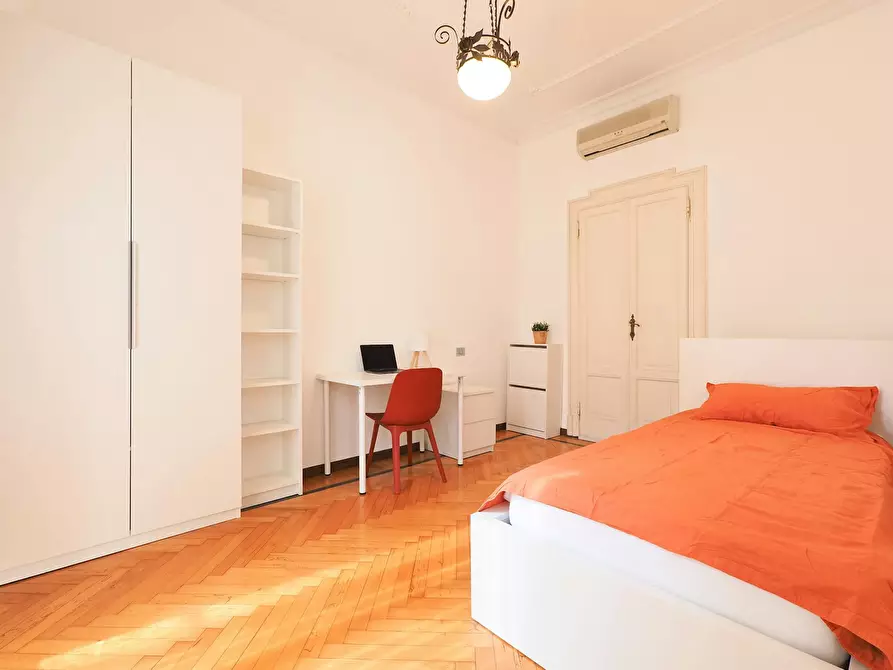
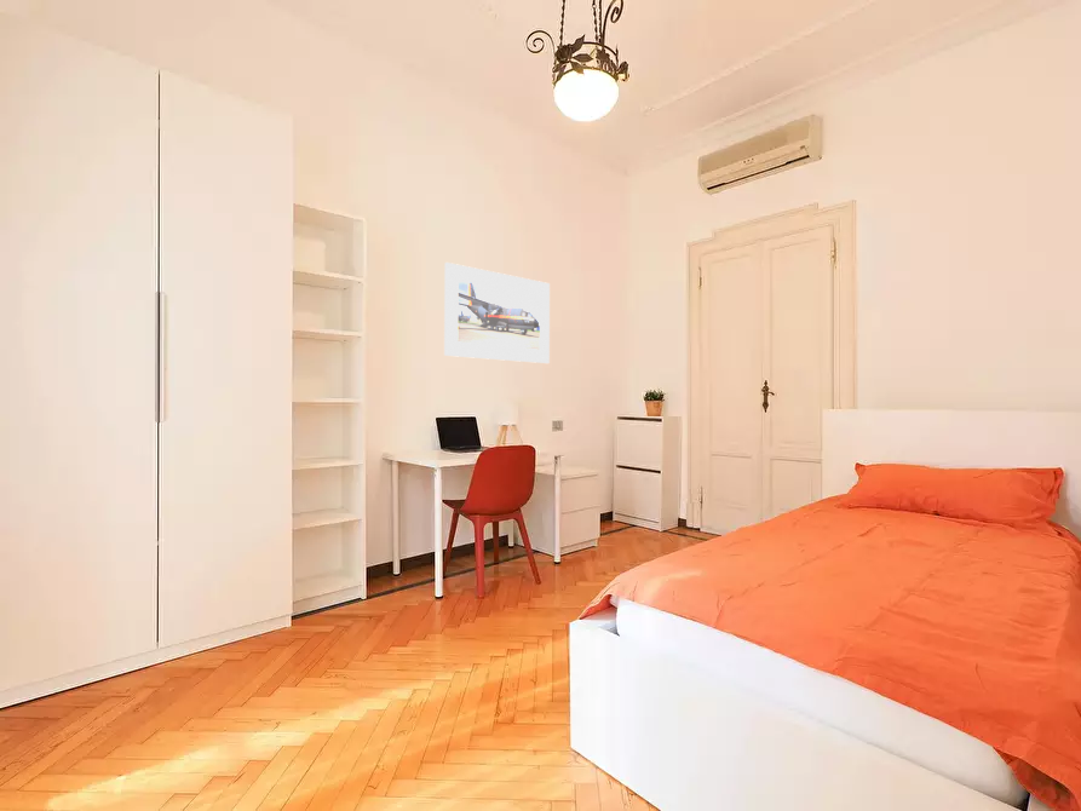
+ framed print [443,261,551,364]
